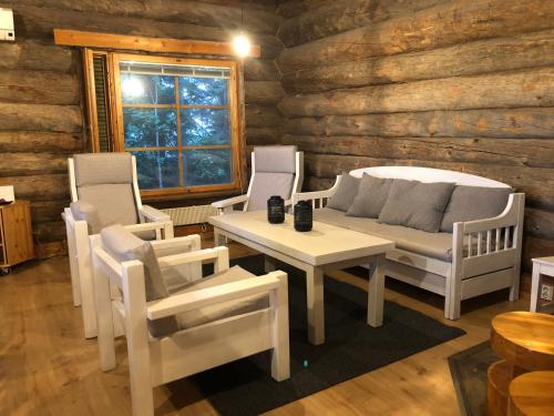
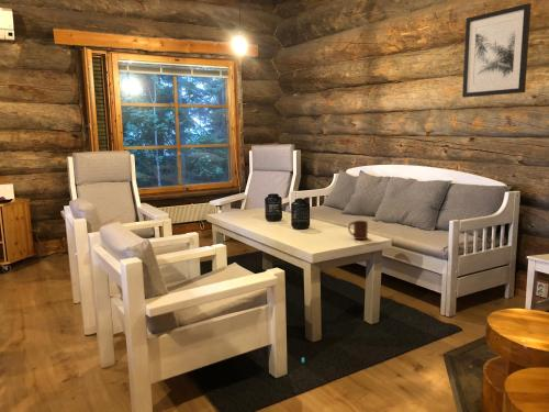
+ wall art [461,2,533,99]
+ cup [347,220,369,241]
